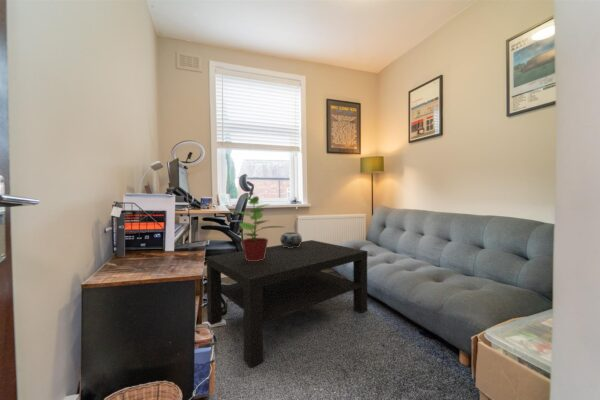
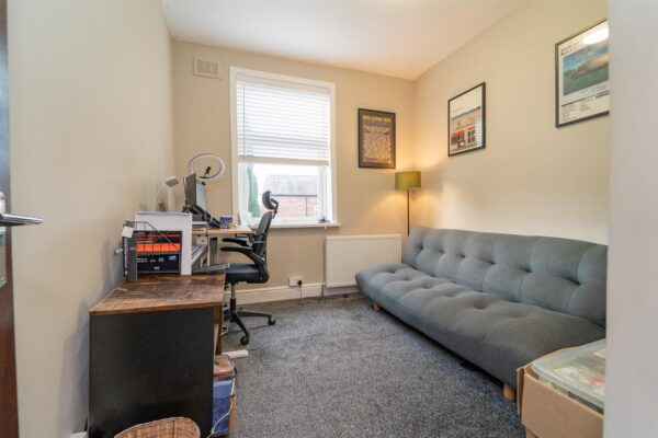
- potted plant [230,191,284,261]
- coffee table [205,239,368,368]
- decorative bowl [279,231,303,248]
